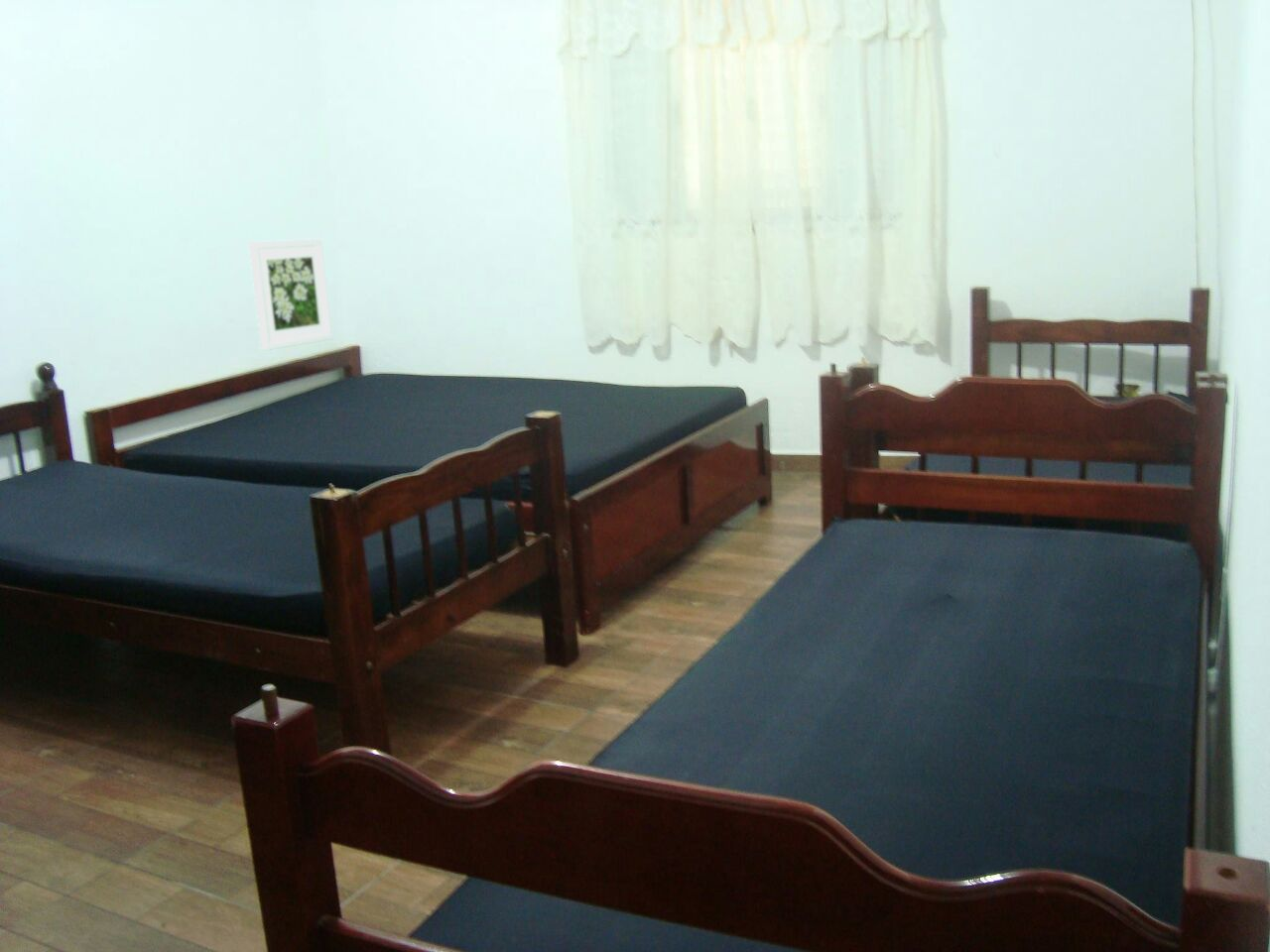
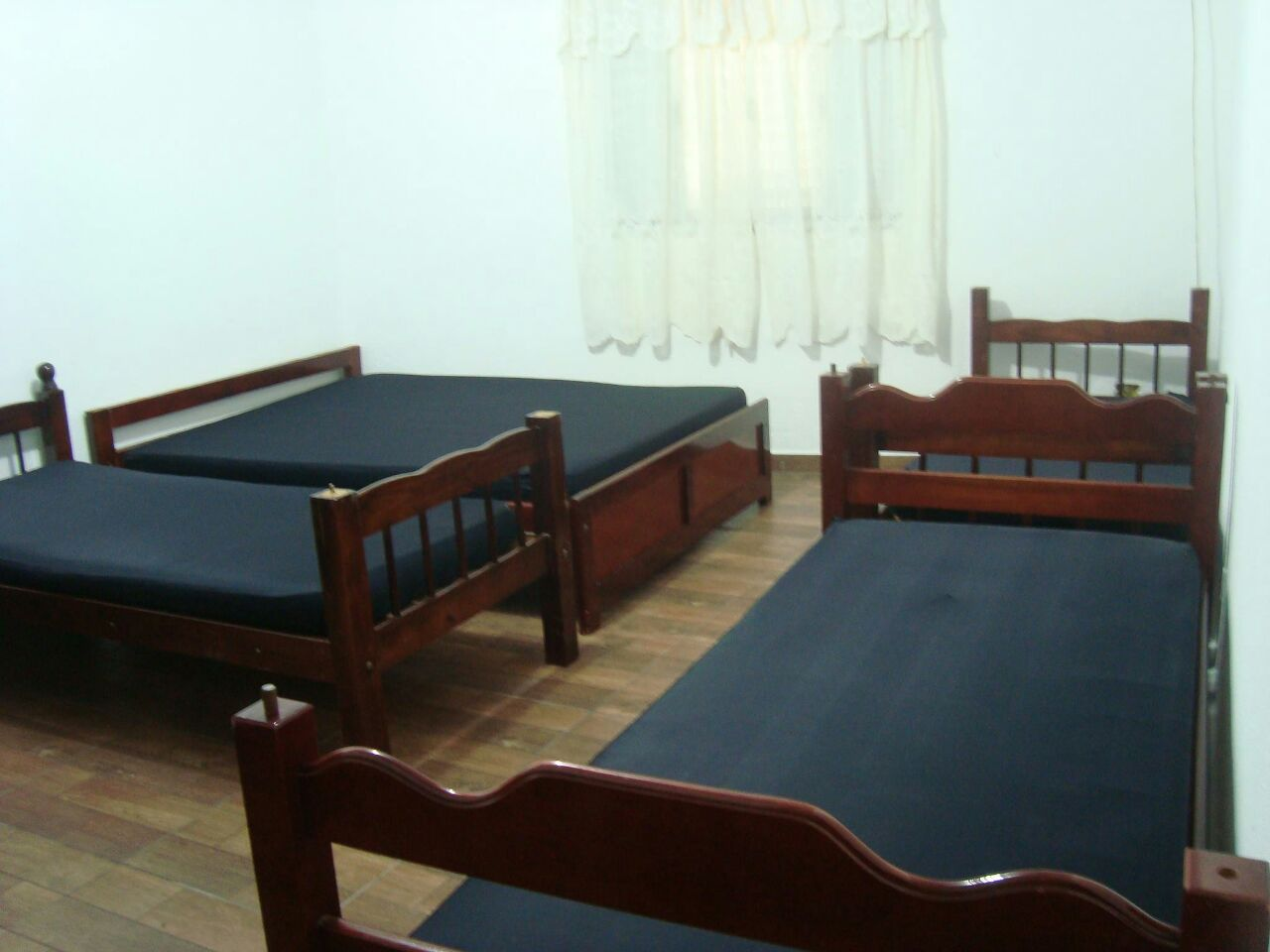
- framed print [248,238,333,351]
